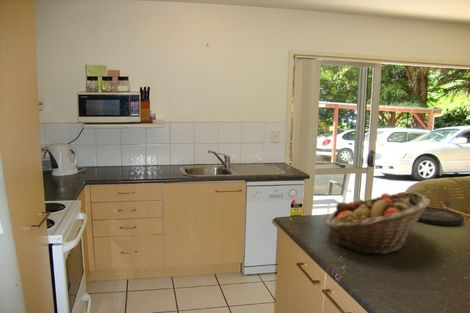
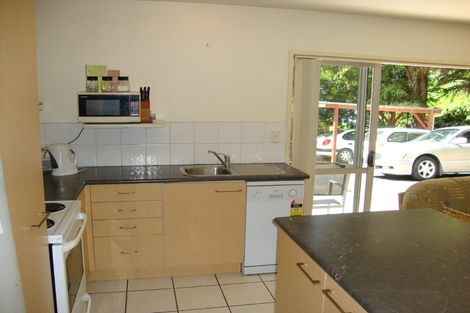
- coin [417,206,465,226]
- fruit basket [324,191,431,255]
